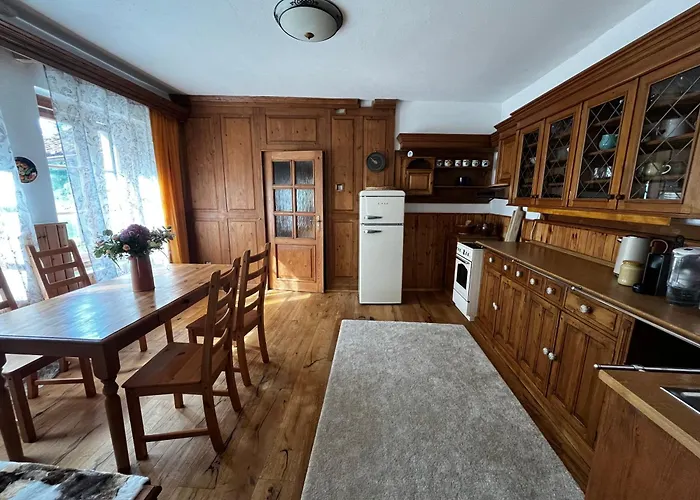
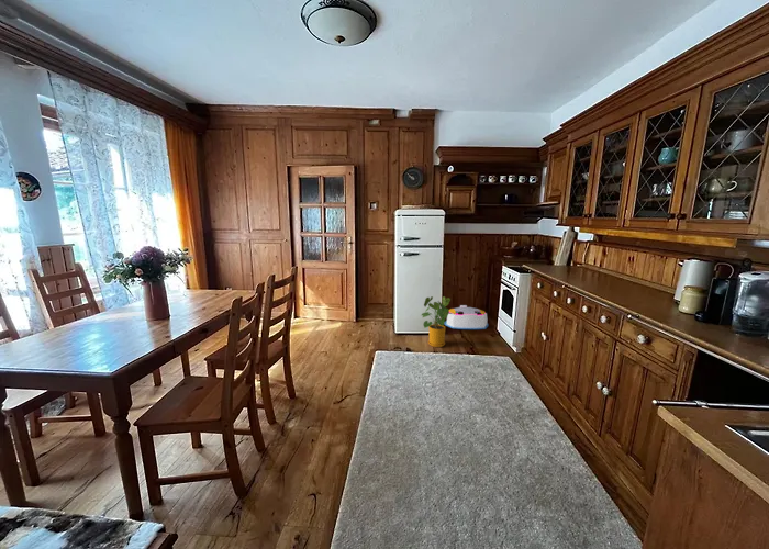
+ storage bin [443,304,489,330]
+ house plant [421,295,452,348]
